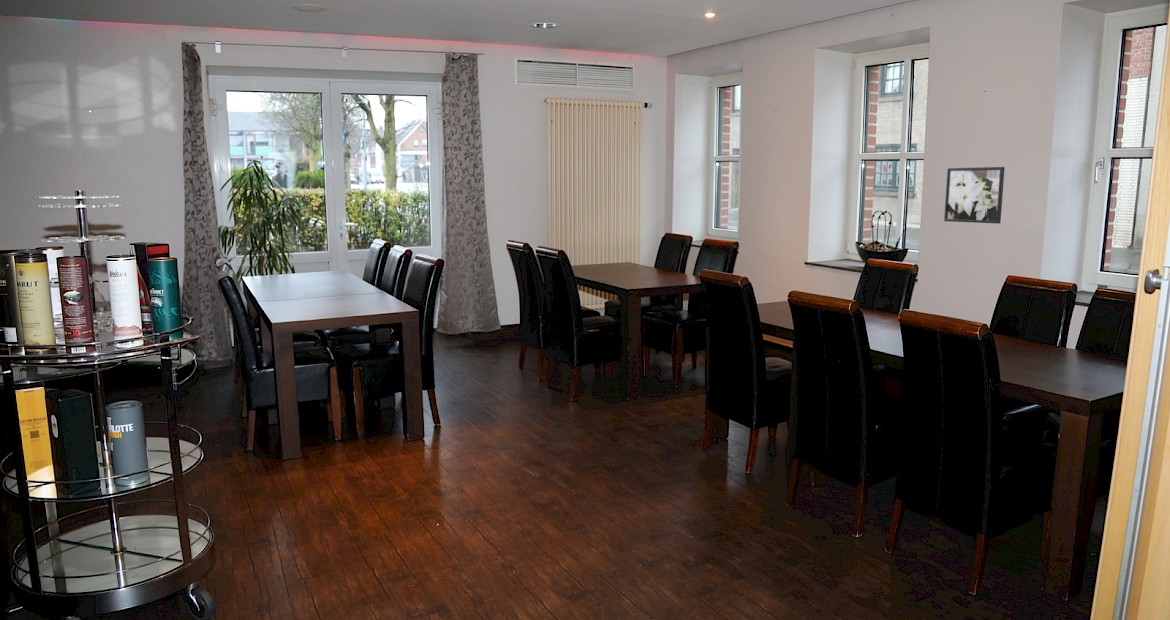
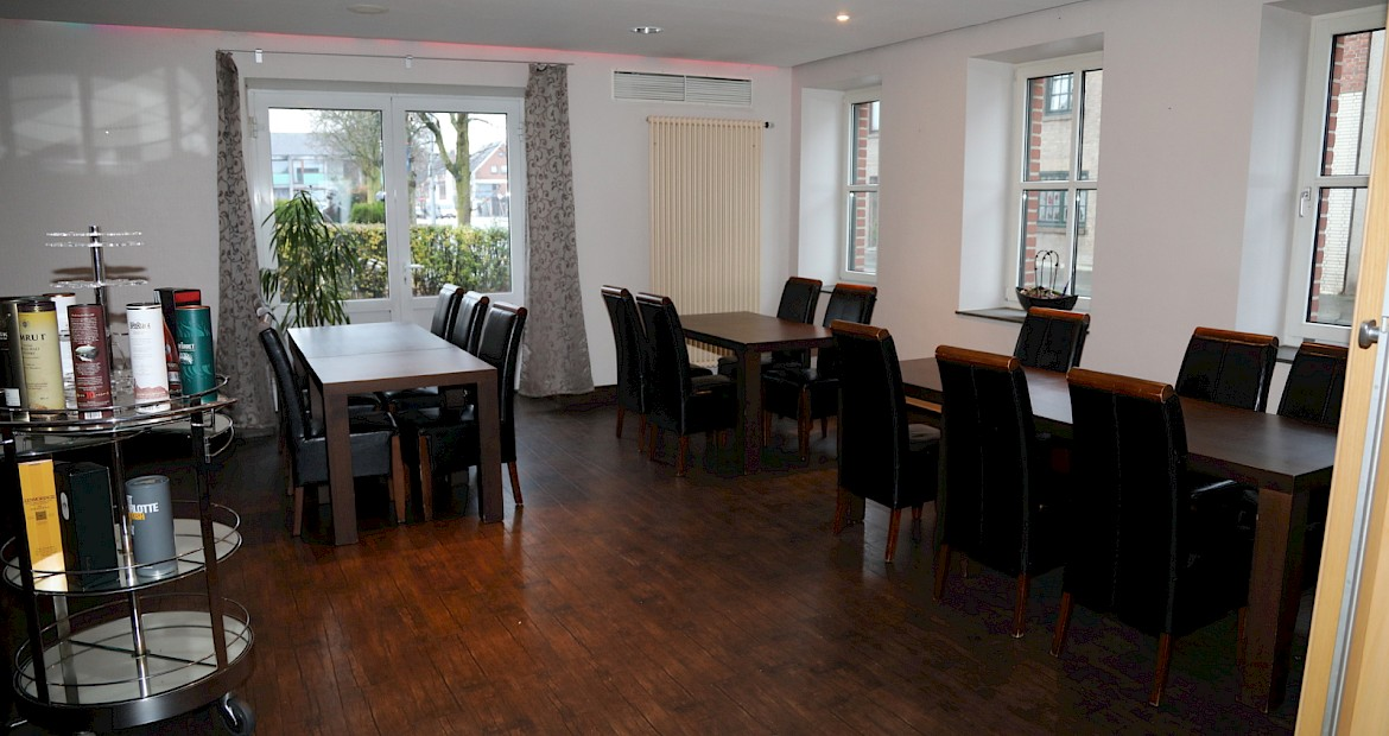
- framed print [943,166,1006,224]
